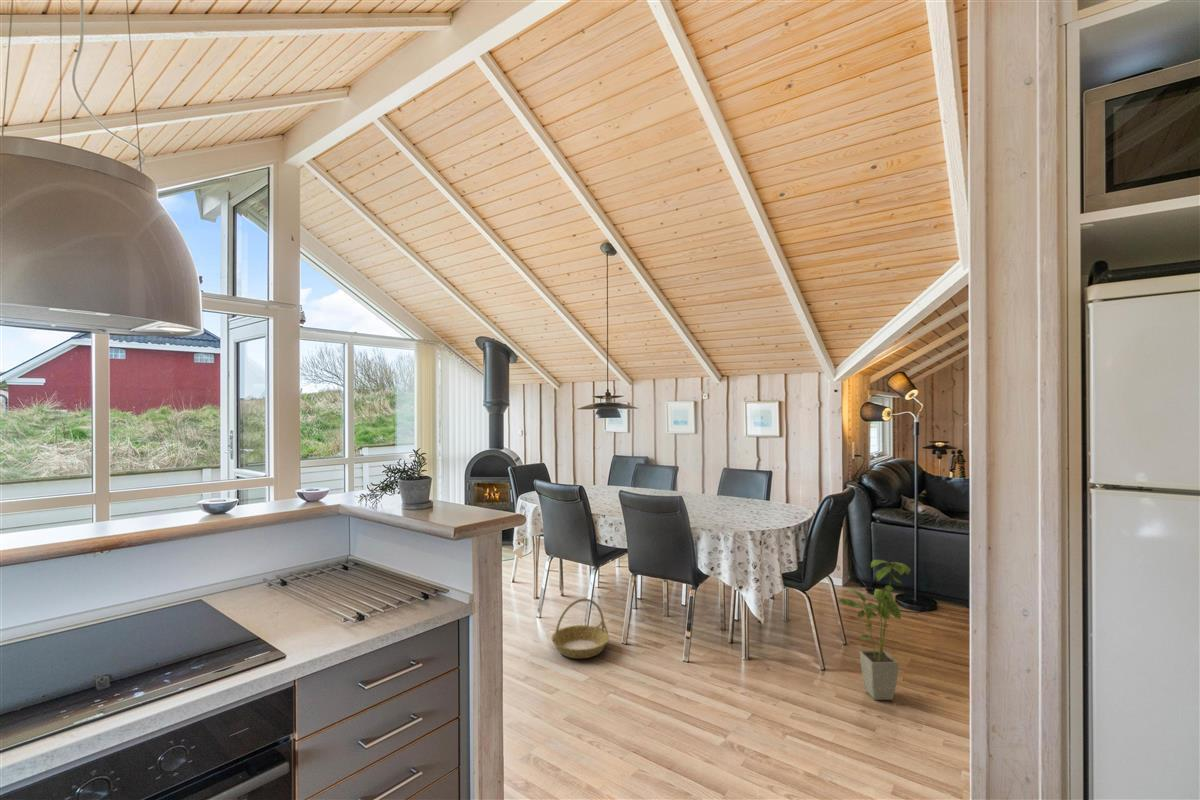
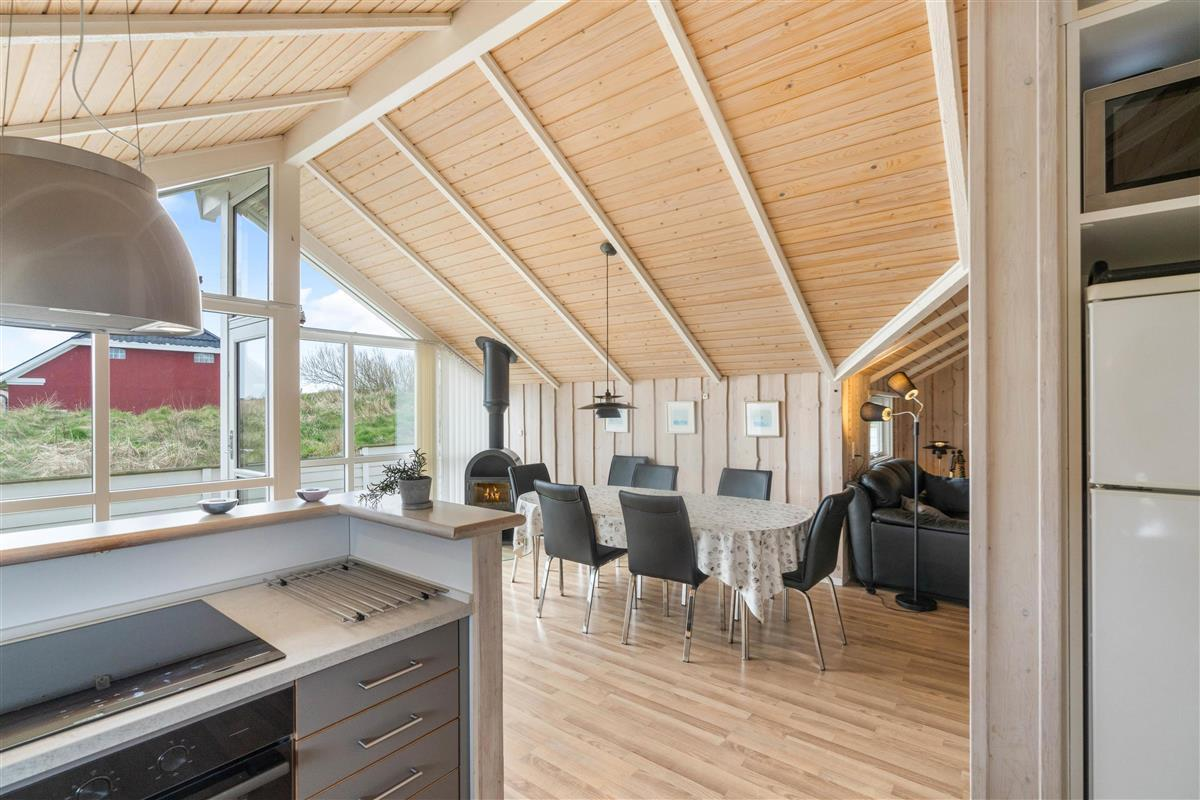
- basket [550,598,610,660]
- house plant [838,559,911,701]
